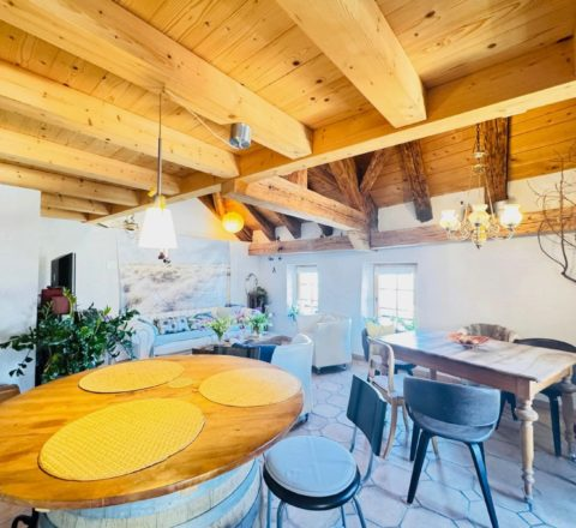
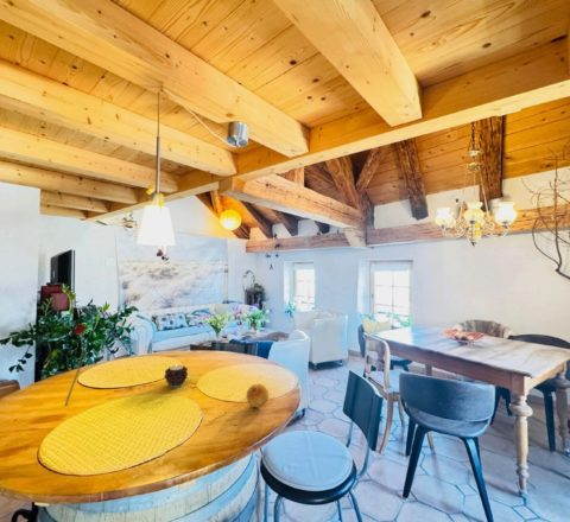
+ candle [163,363,189,388]
+ fruit [245,383,270,408]
+ flower [63,323,90,407]
